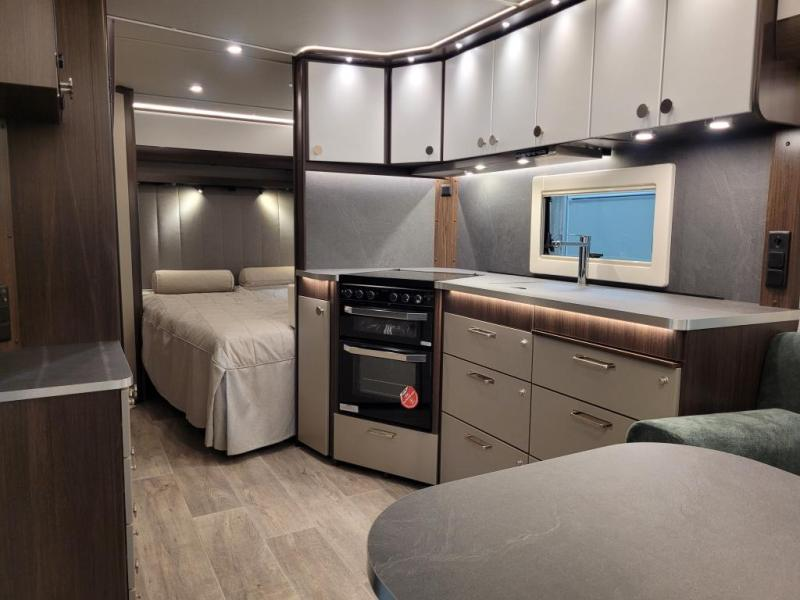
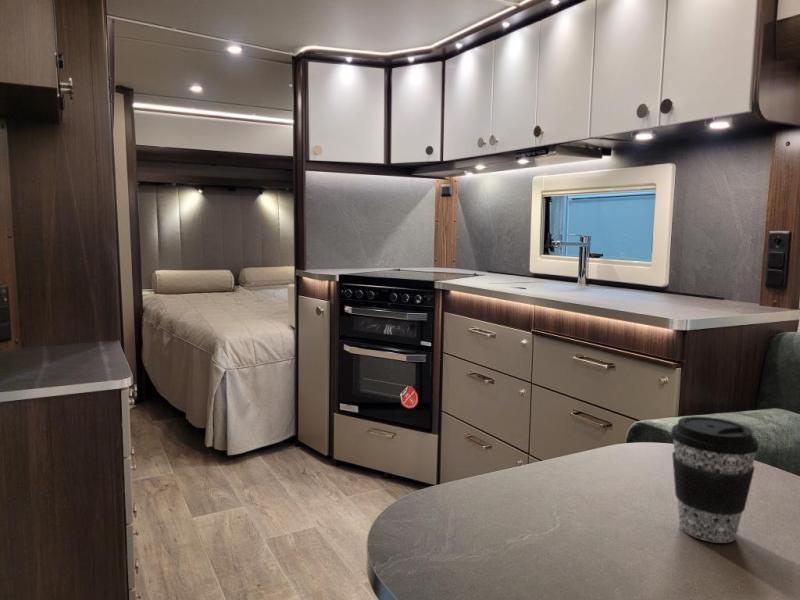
+ coffee cup [670,415,760,544]
